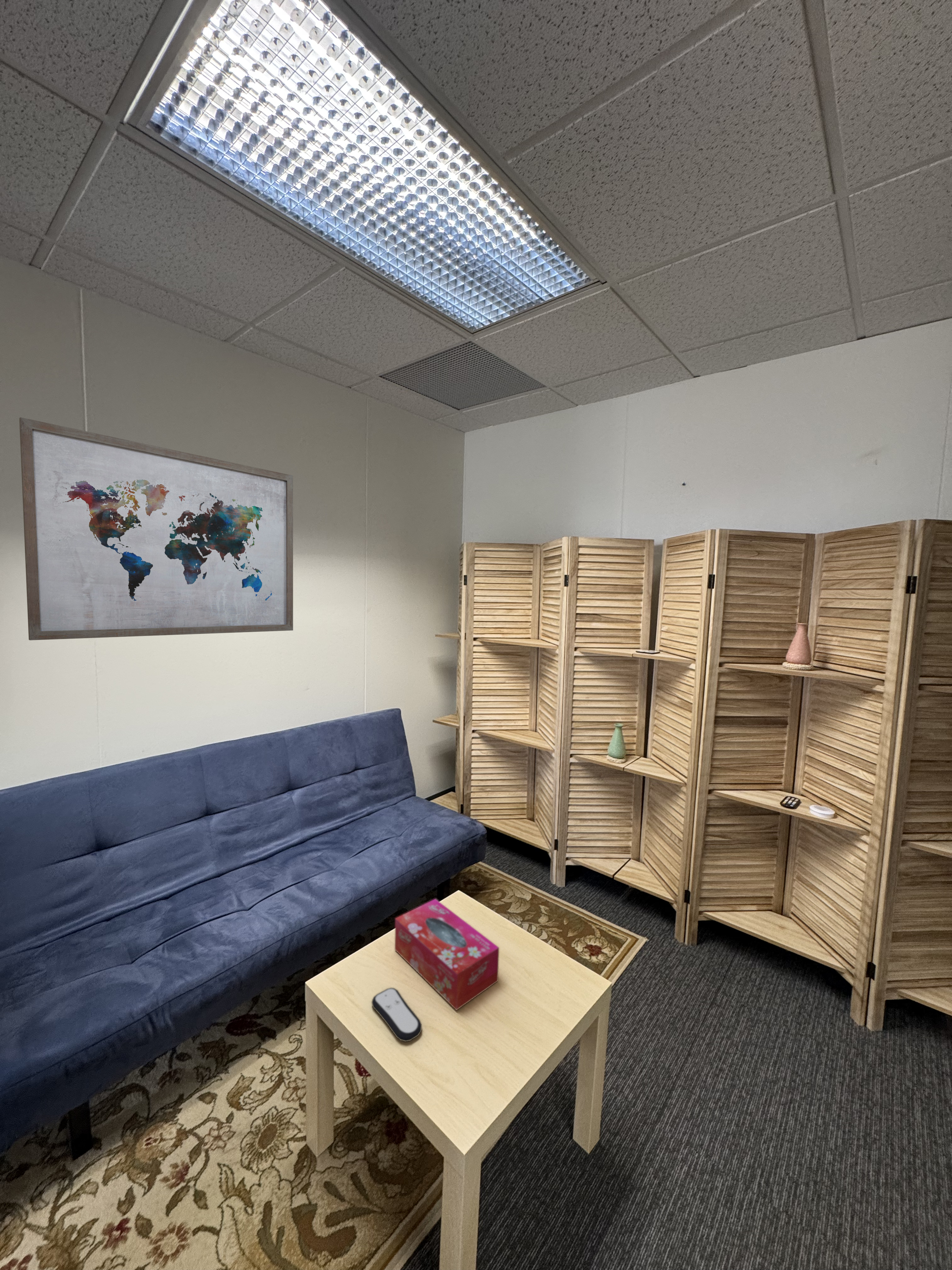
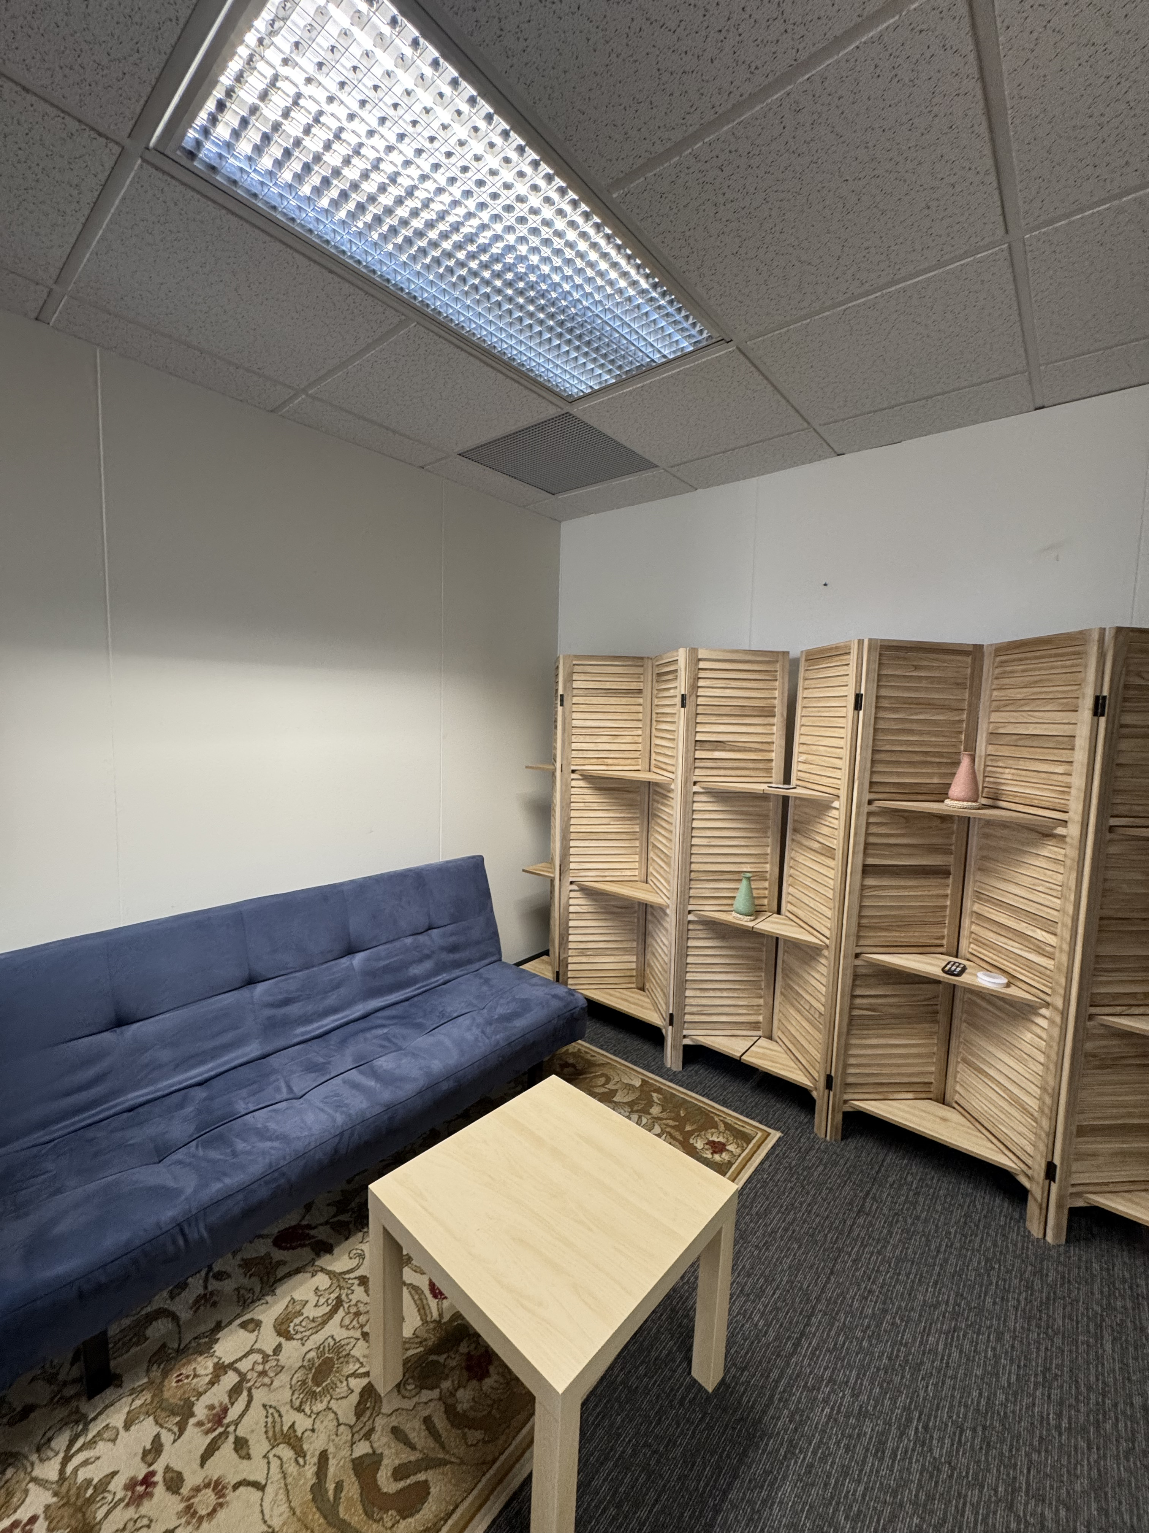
- wall art [19,417,293,641]
- tissue box [394,898,500,1011]
- remote control [371,987,422,1042]
